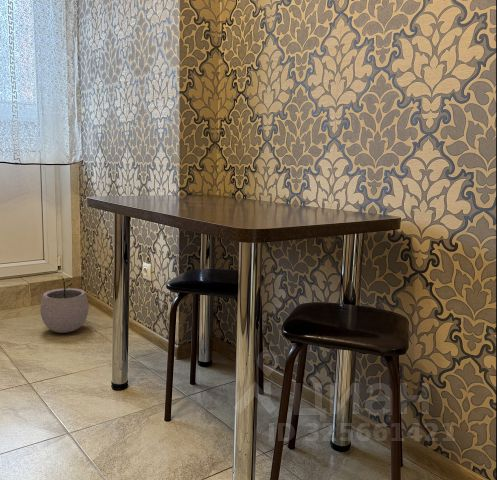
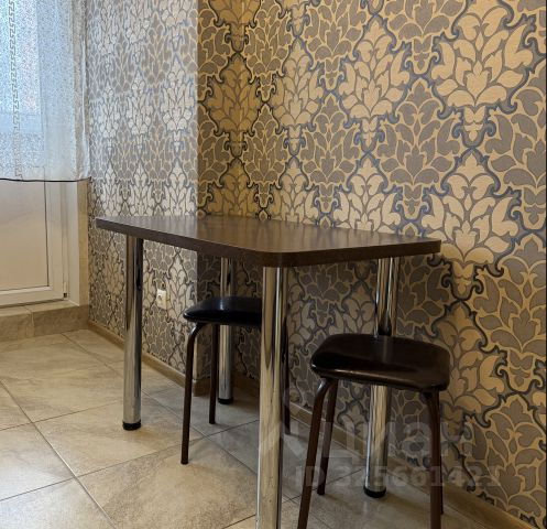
- plant pot [39,276,90,334]
